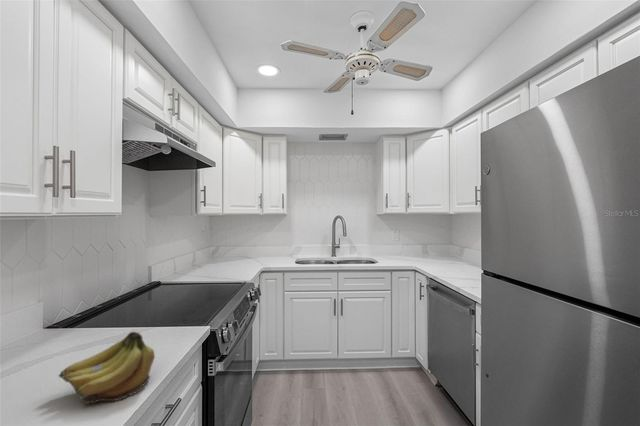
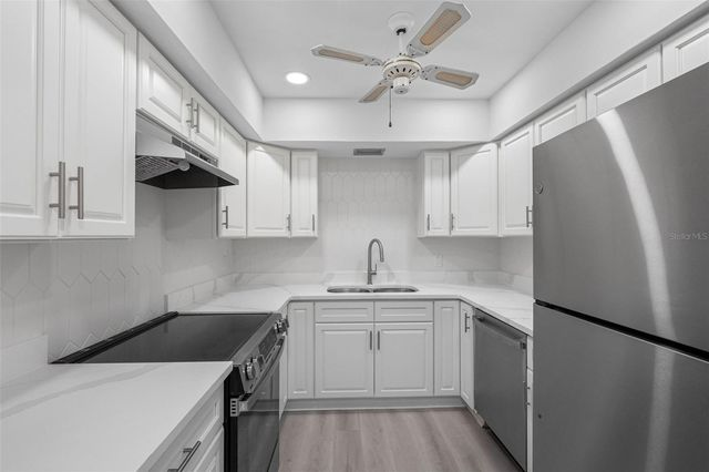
- fruit [57,331,156,406]
